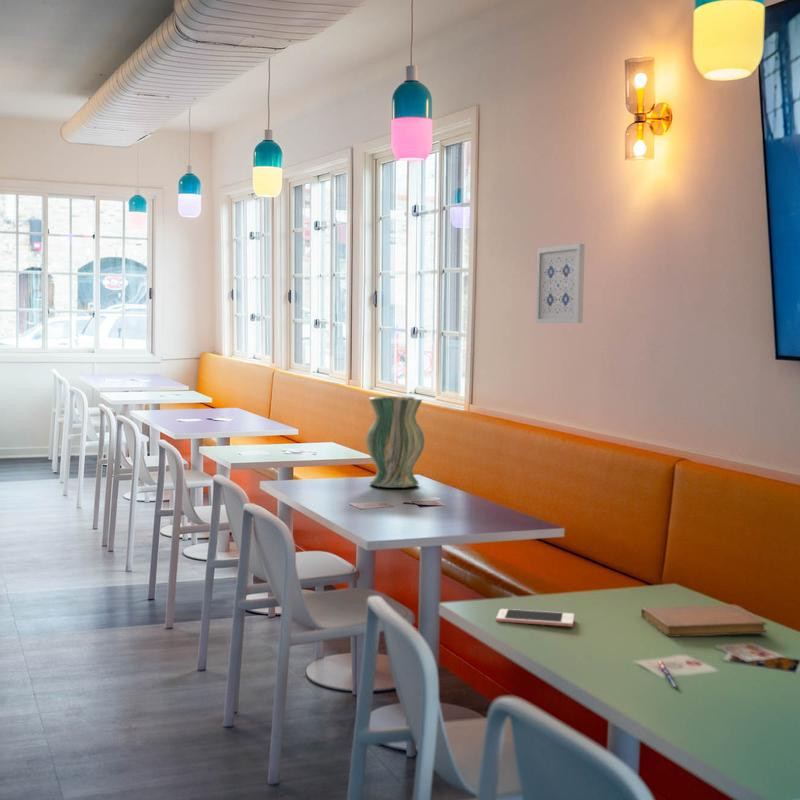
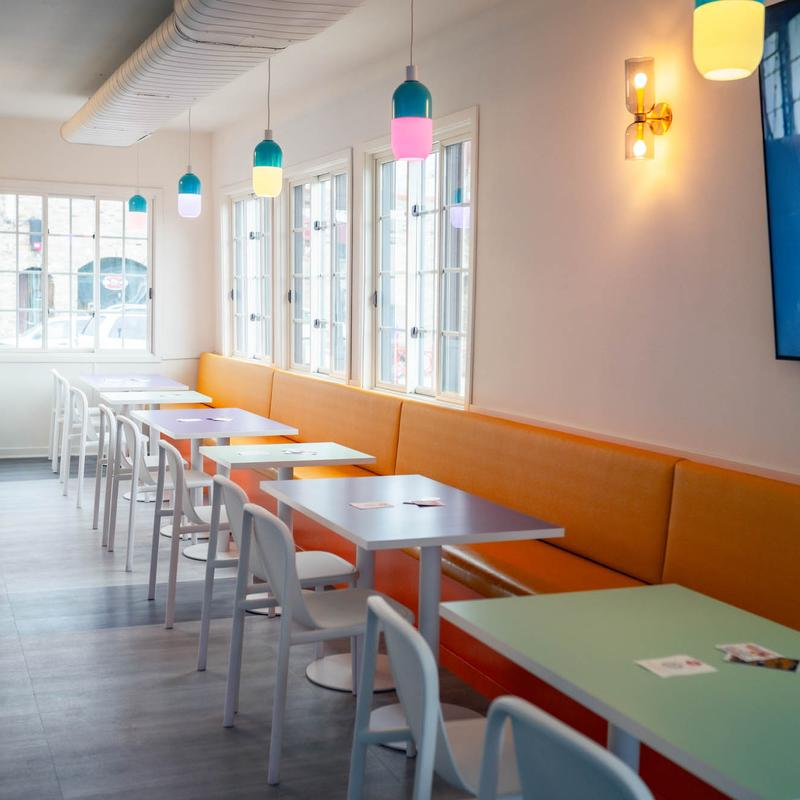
- wall art [535,243,586,324]
- cell phone [495,608,575,628]
- pen [656,660,679,688]
- vase [365,396,426,489]
- notebook [640,604,768,638]
